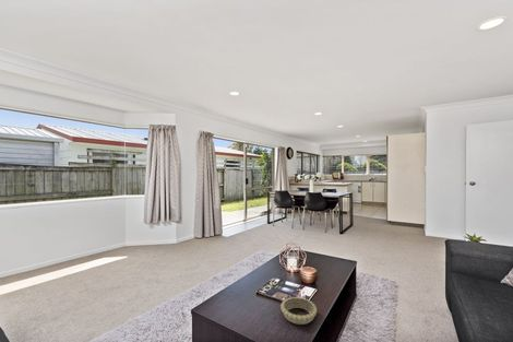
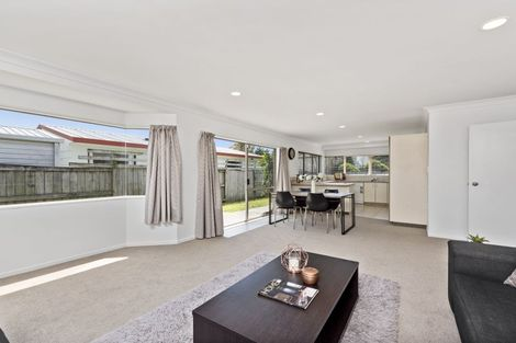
- decorative bowl [279,296,318,326]
